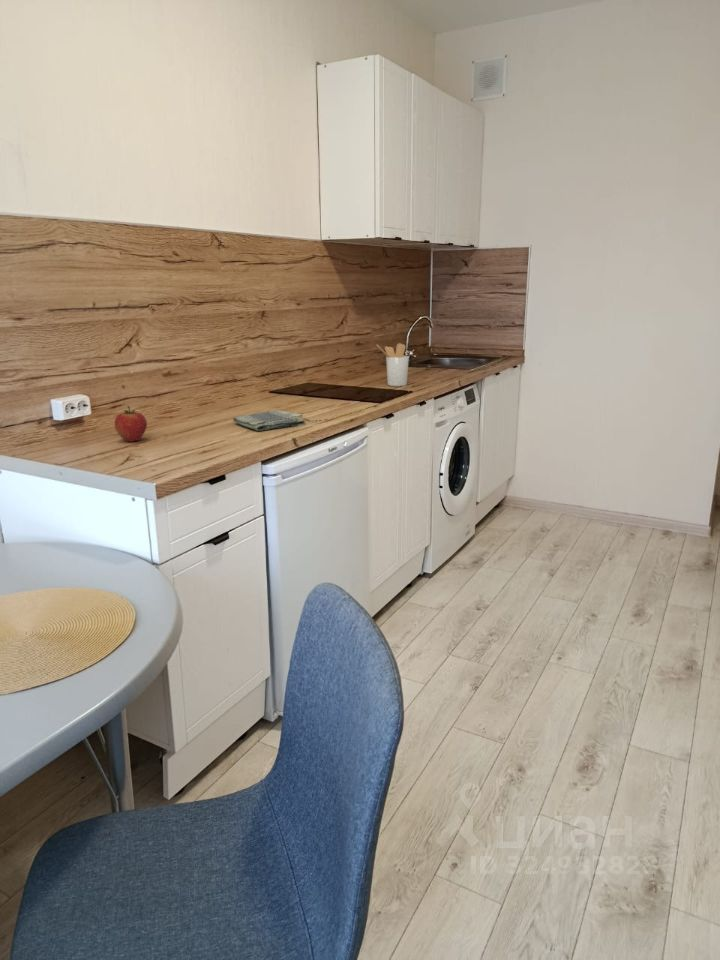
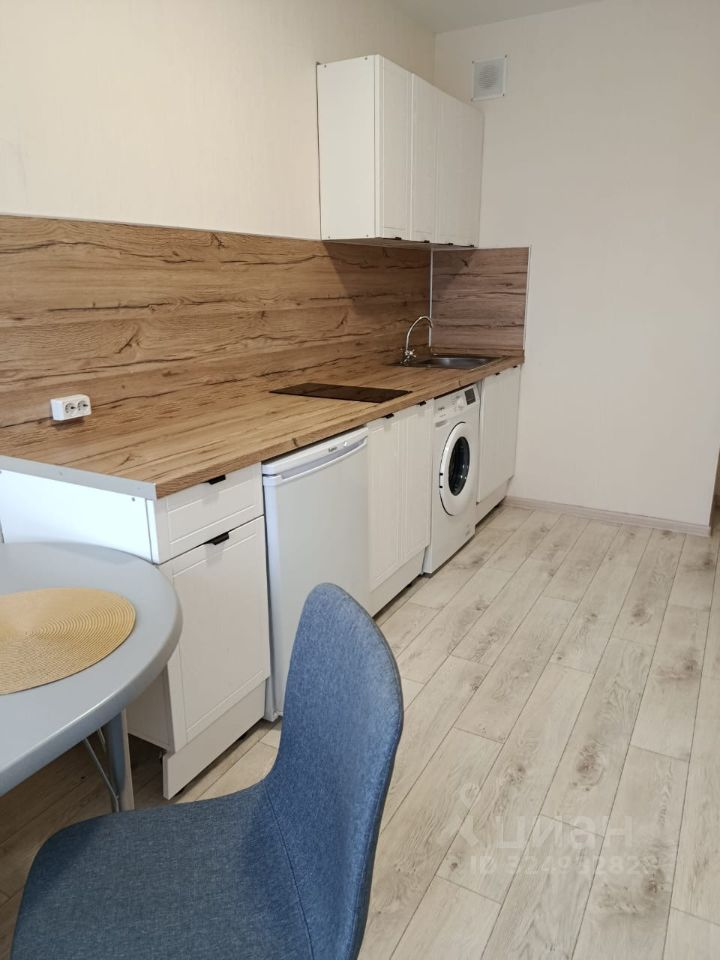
- apple [114,405,148,443]
- utensil holder [376,342,410,387]
- dish towel [232,410,306,432]
